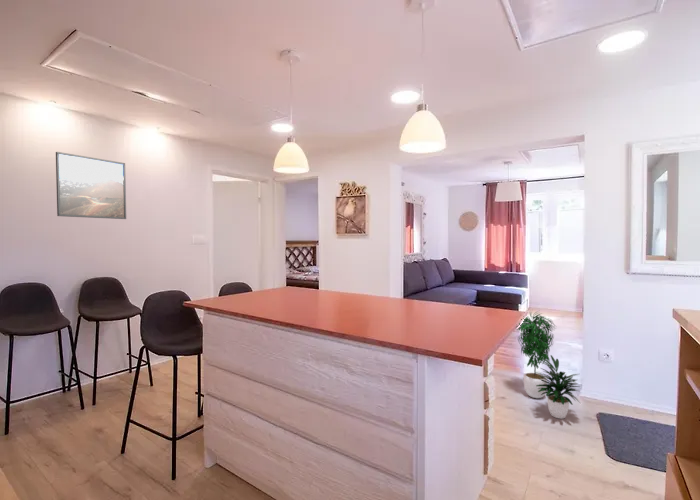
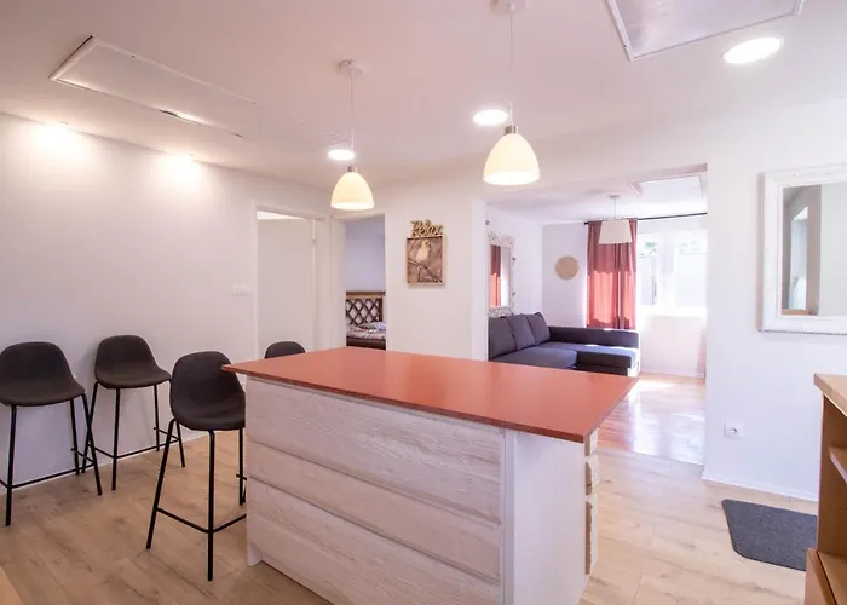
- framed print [55,151,127,220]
- potted plant [516,308,581,420]
